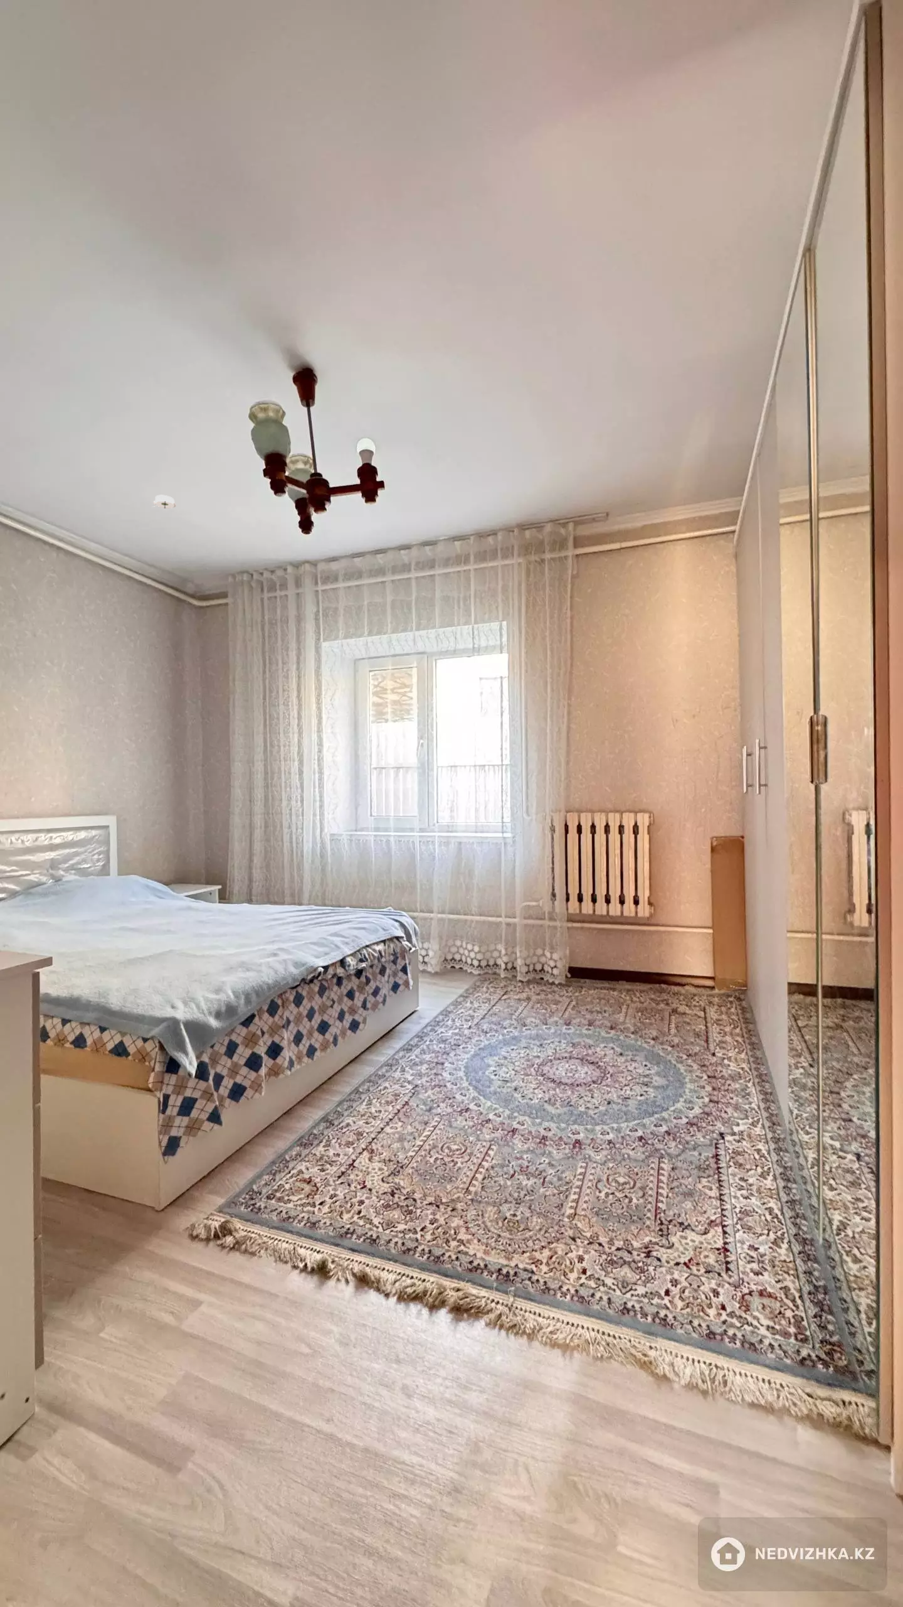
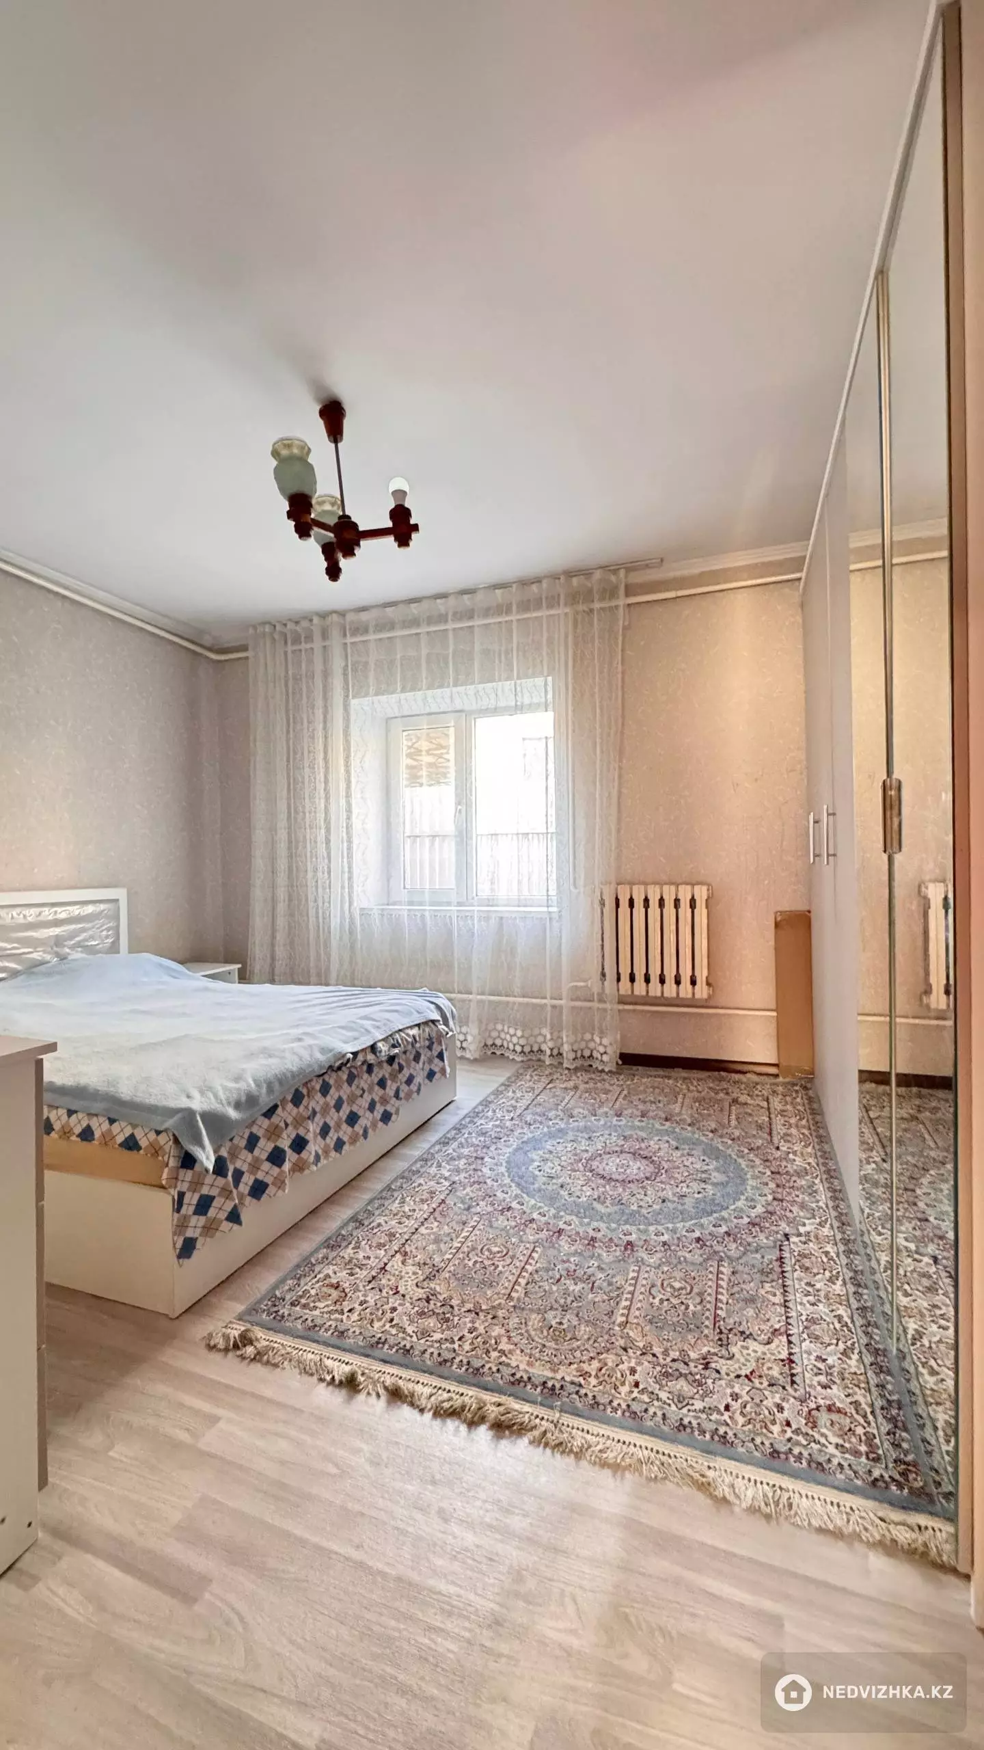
- smoke detector [152,494,176,509]
